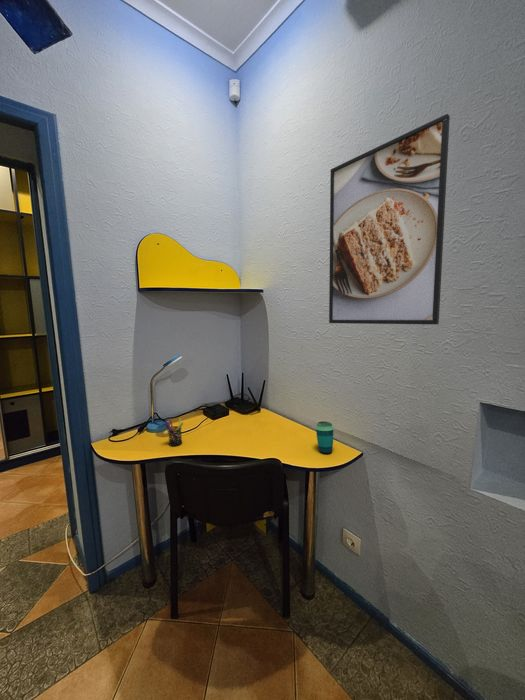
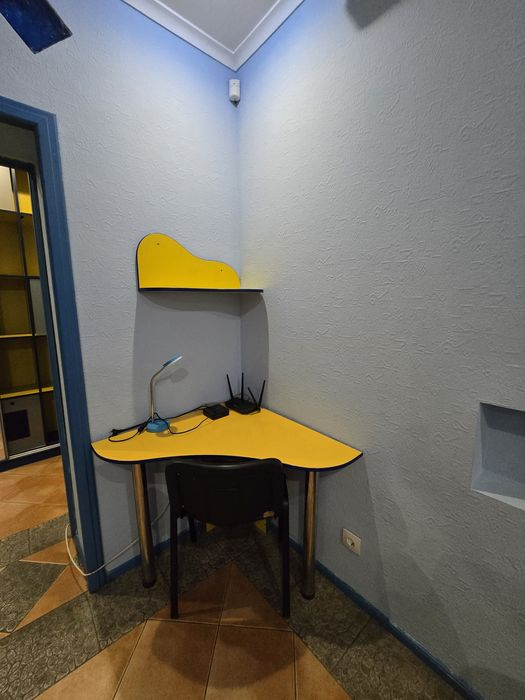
- cup [314,420,335,455]
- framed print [328,113,451,325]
- pen holder [164,417,184,447]
